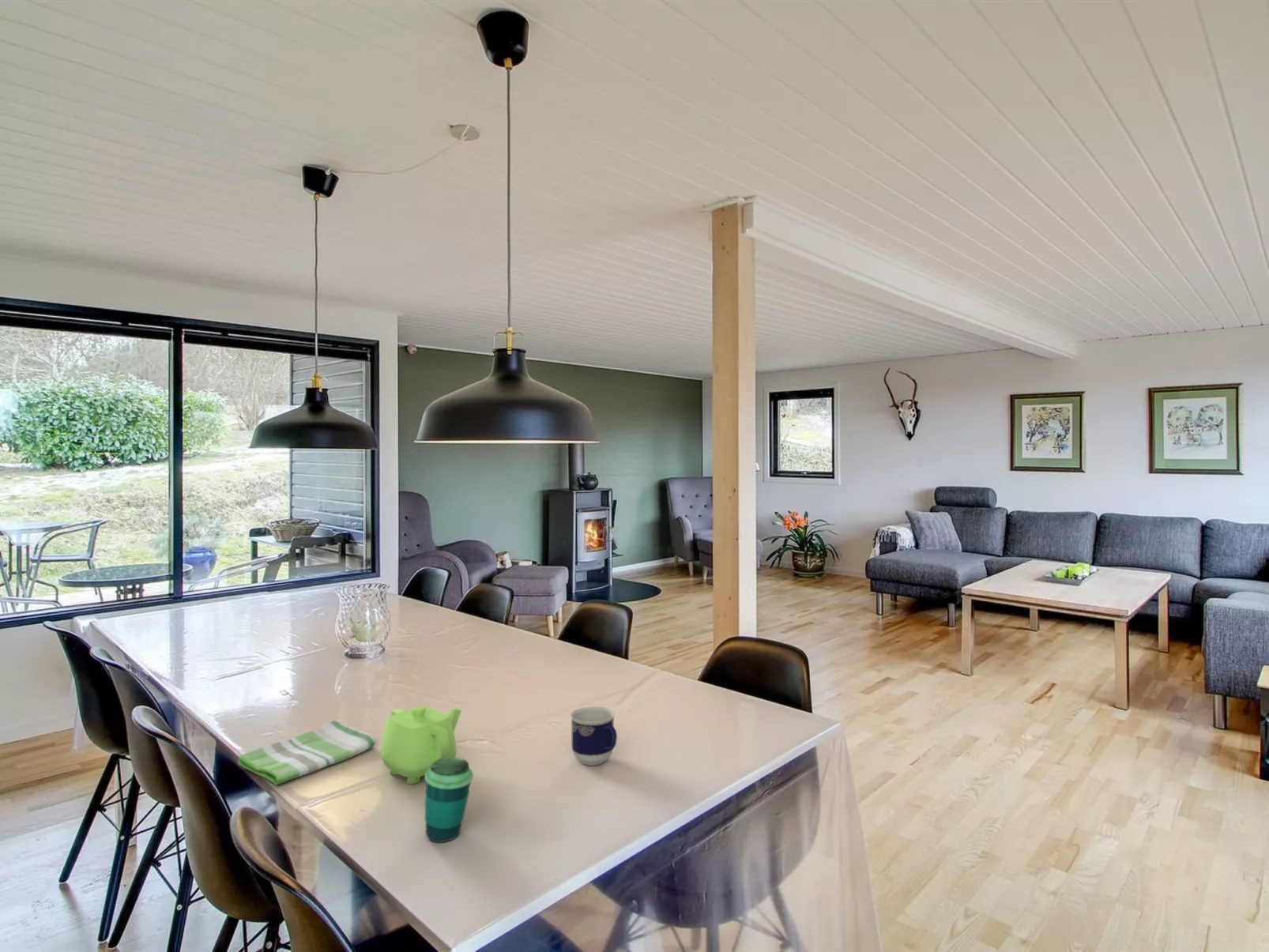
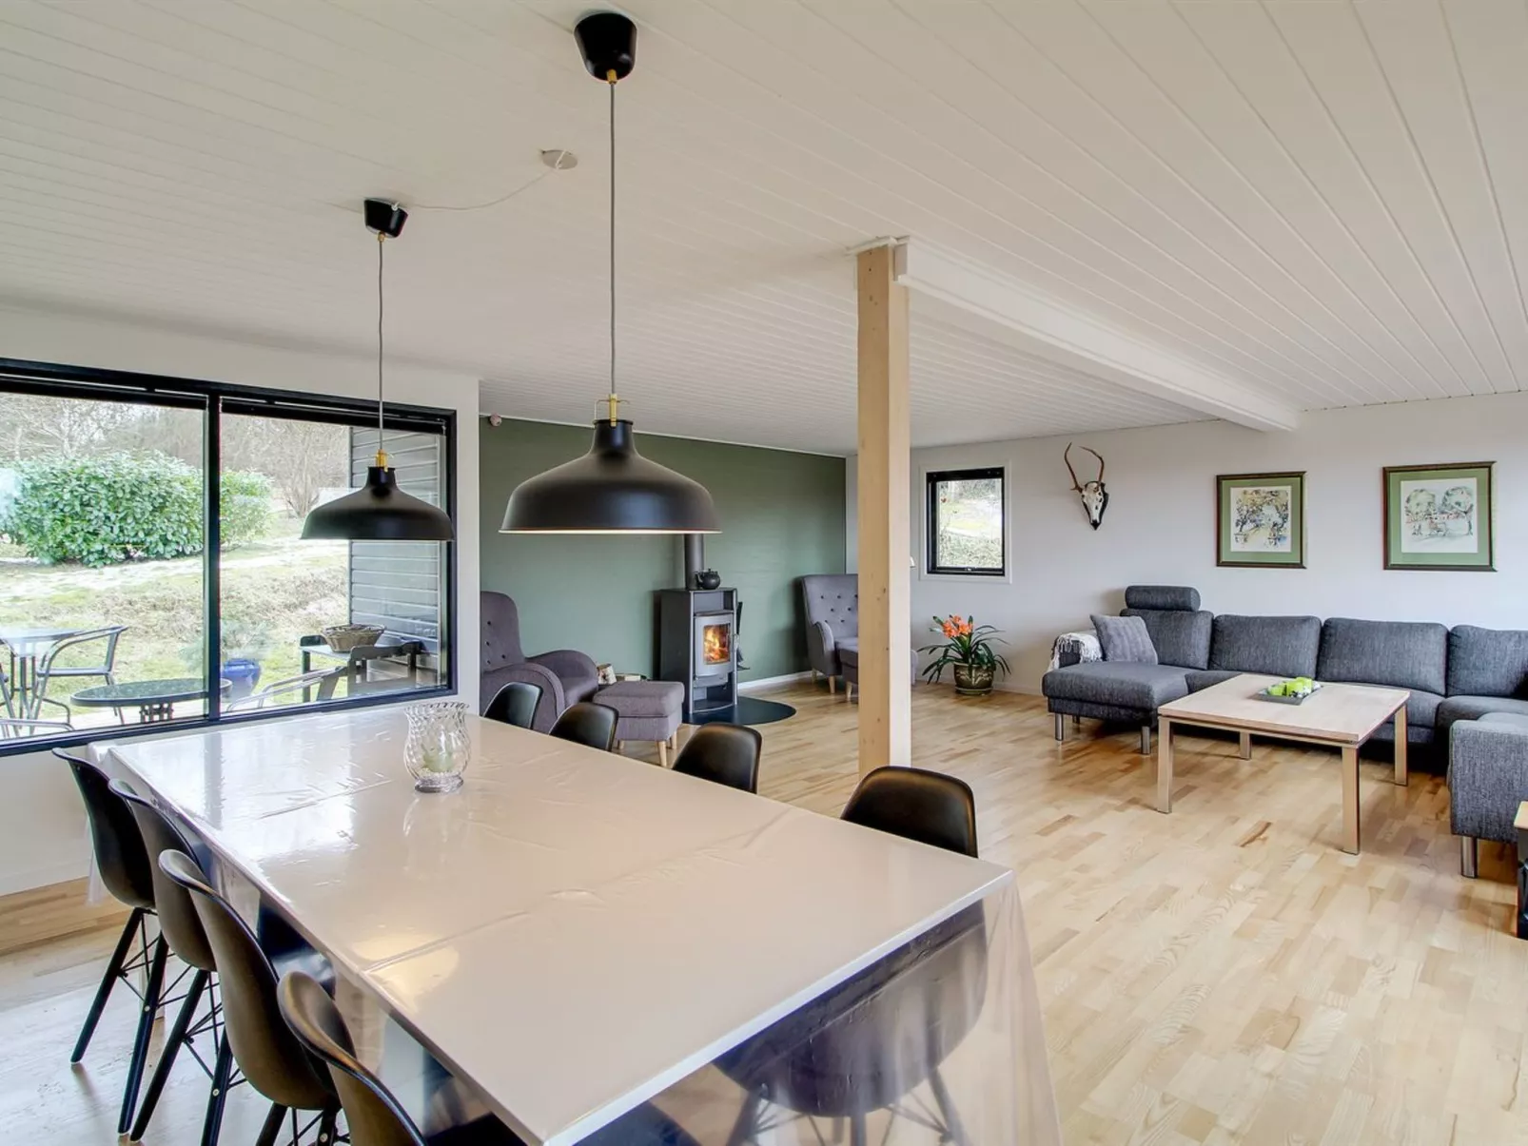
- teapot [380,706,462,785]
- cup [424,757,474,843]
- cup [570,706,618,766]
- dish towel [237,719,378,786]
